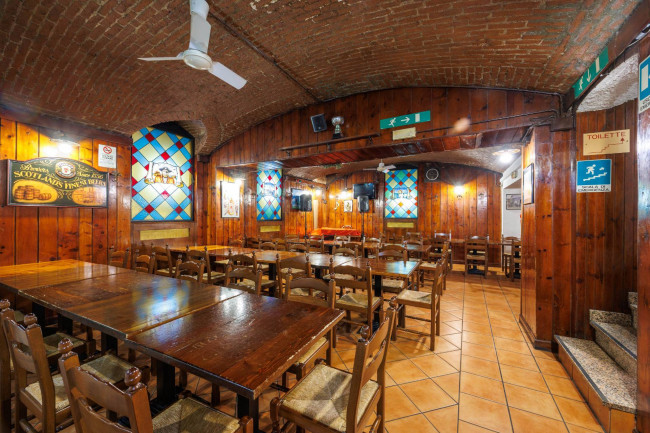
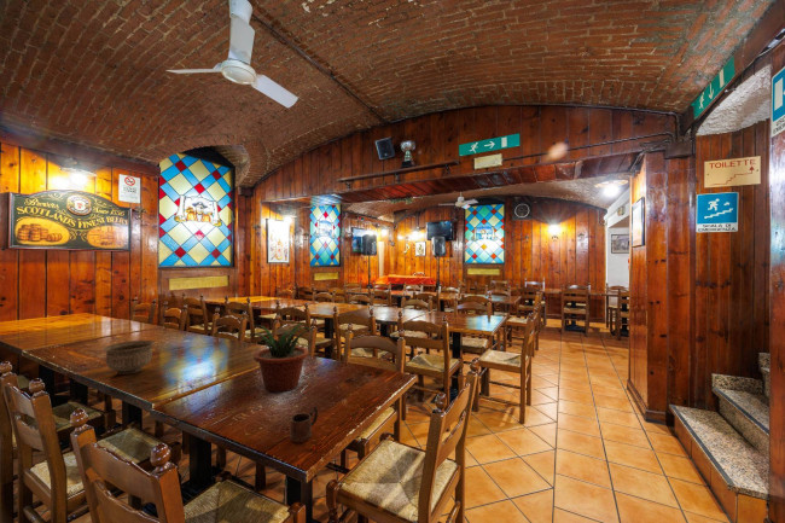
+ mug [289,405,319,443]
+ bowl [101,339,156,376]
+ potted plant [246,322,313,394]
